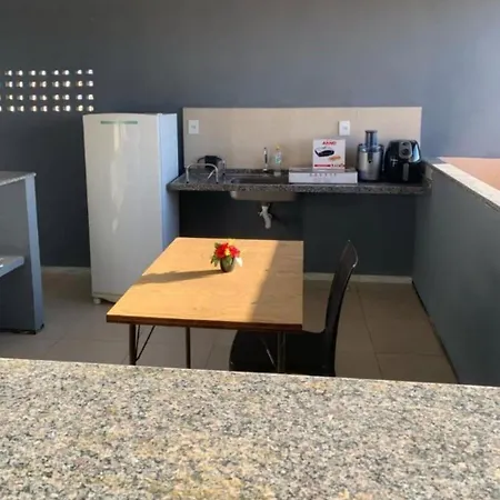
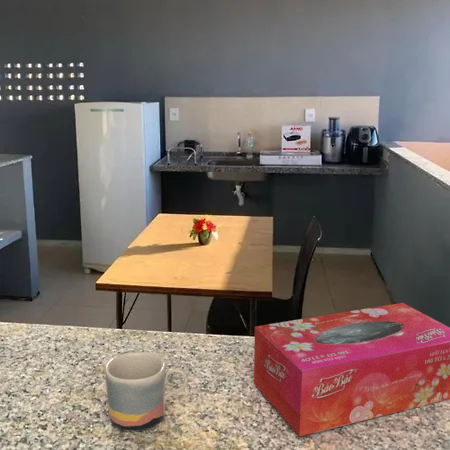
+ mug [104,351,189,431]
+ tissue box [253,302,450,438]
